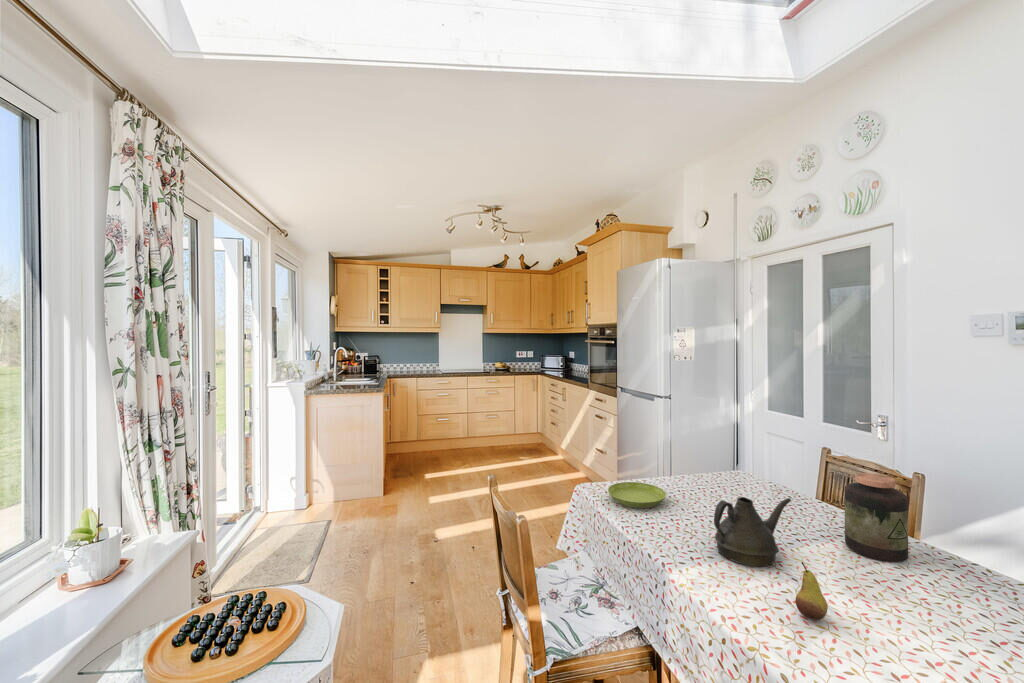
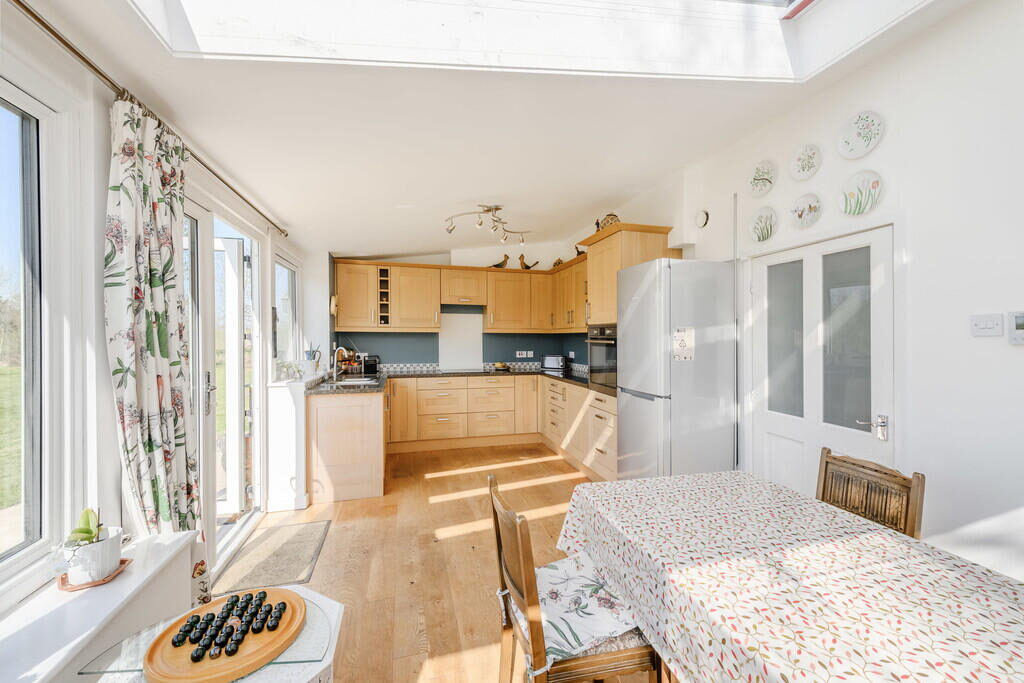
- jar [843,472,909,563]
- saucer [607,481,667,509]
- teapot [713,496,792,567]
- fruit [794,561,829,621]
